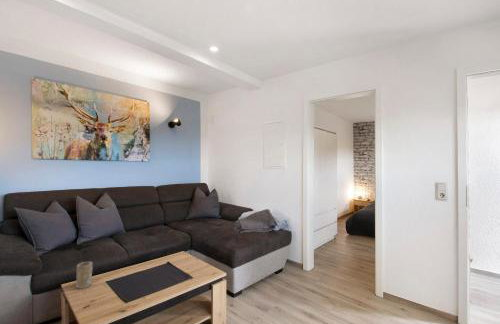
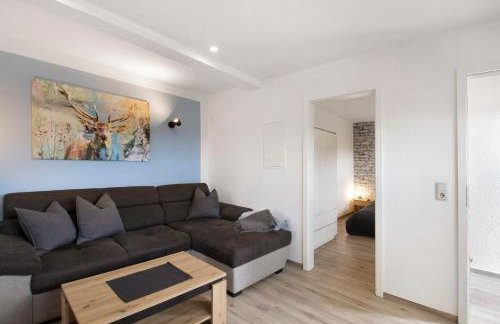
- mug [75,261,93,290]
